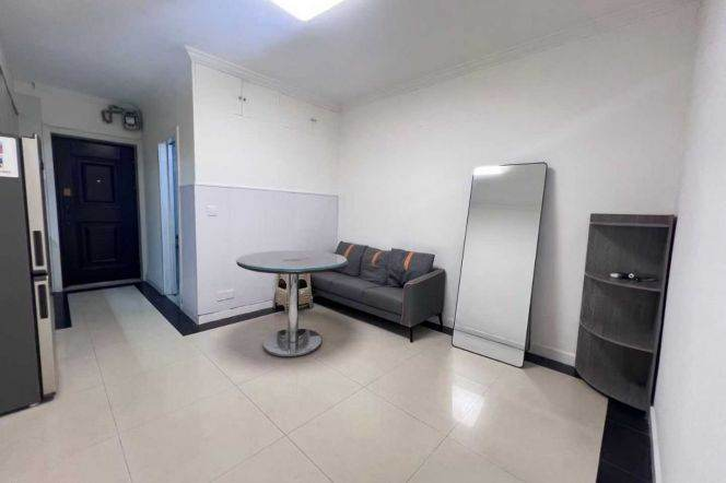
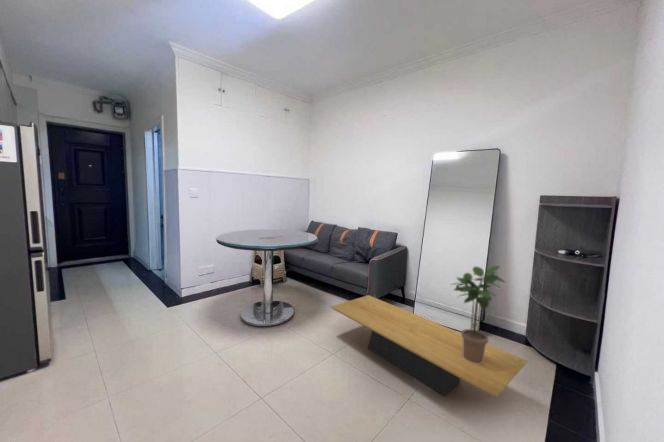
+ potted plant [450,265,507,364]
+ coffee table [330,294,529,398]
